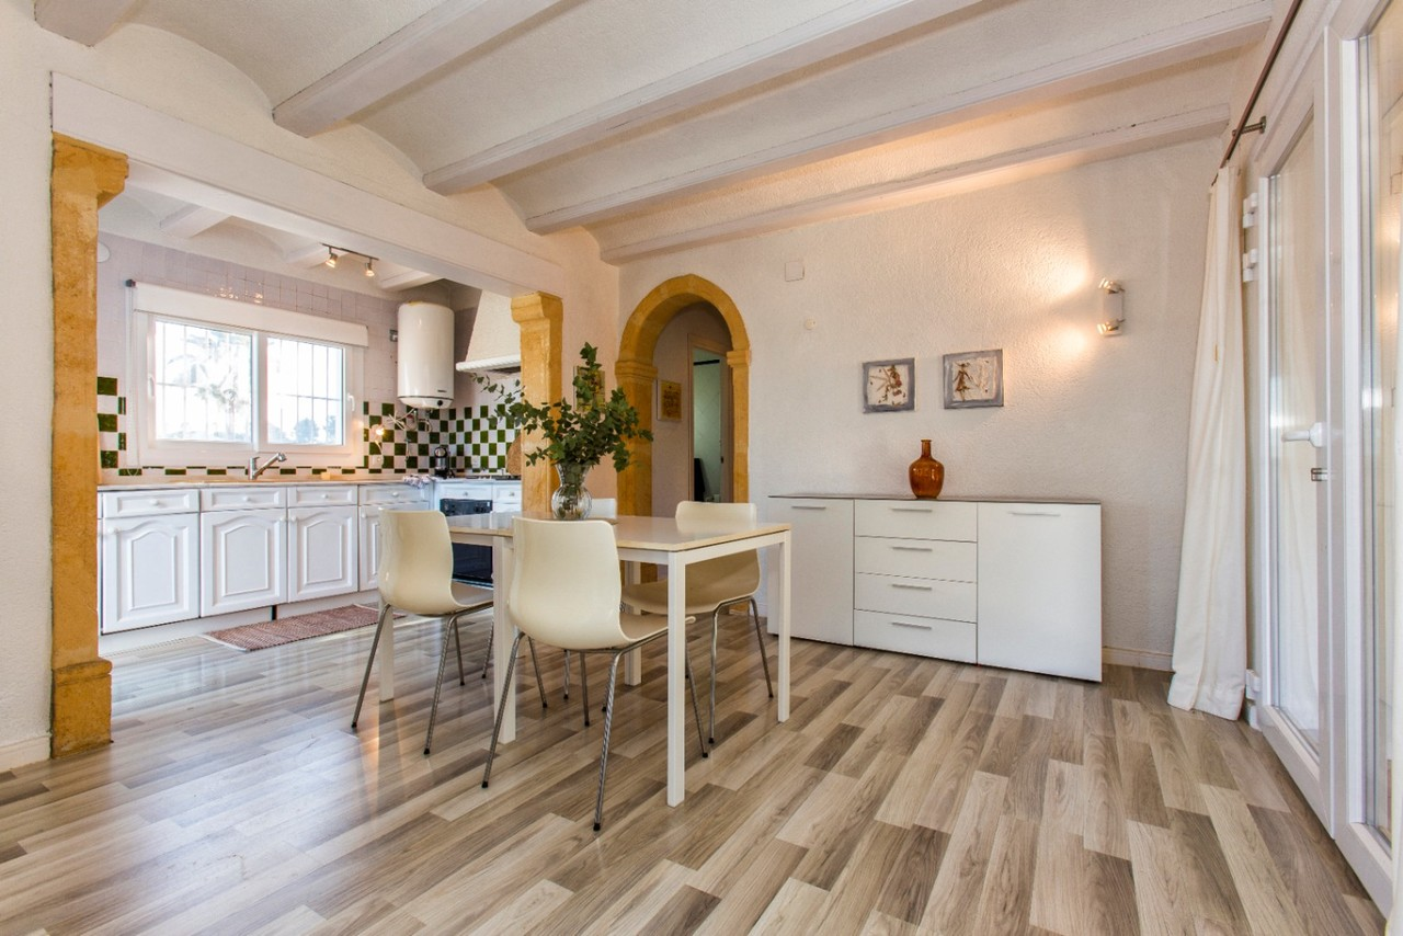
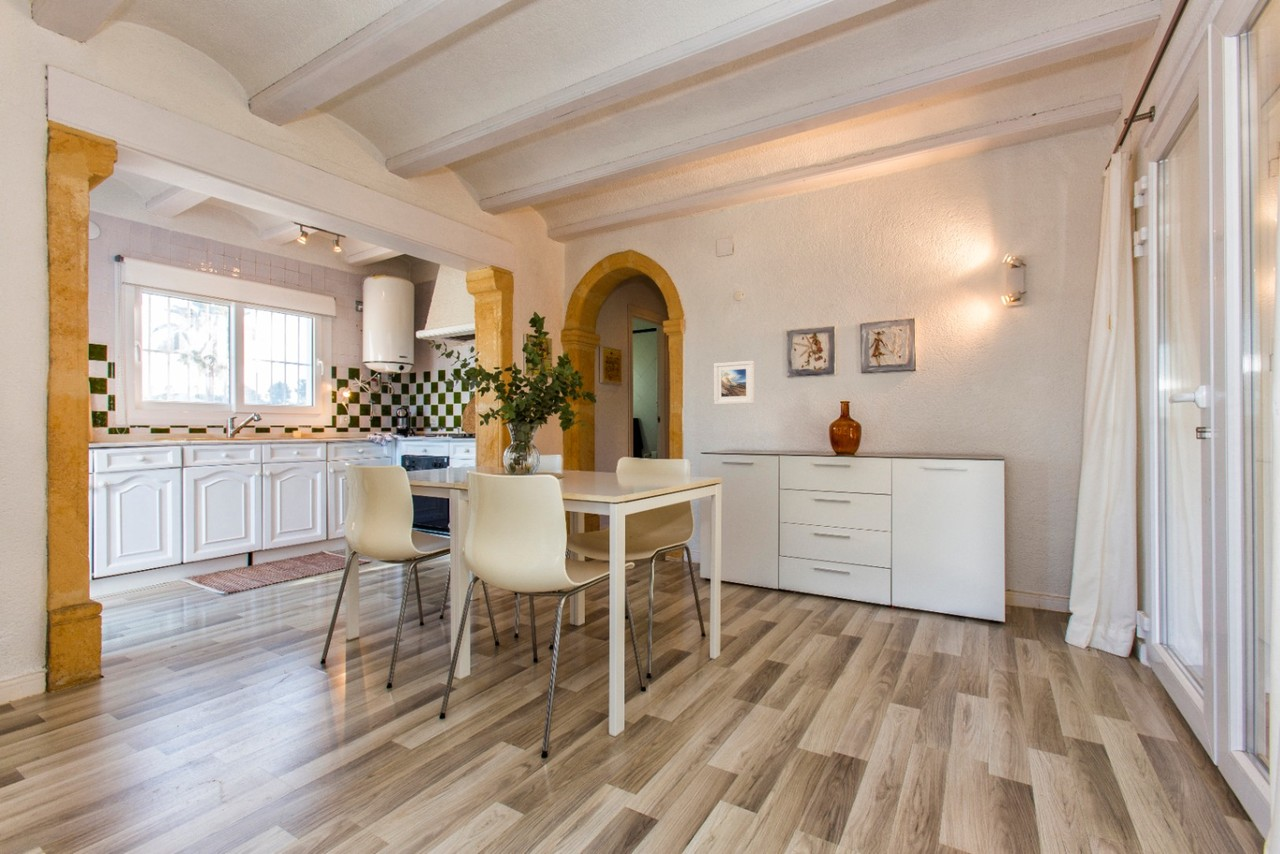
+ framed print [713,360,755,406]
